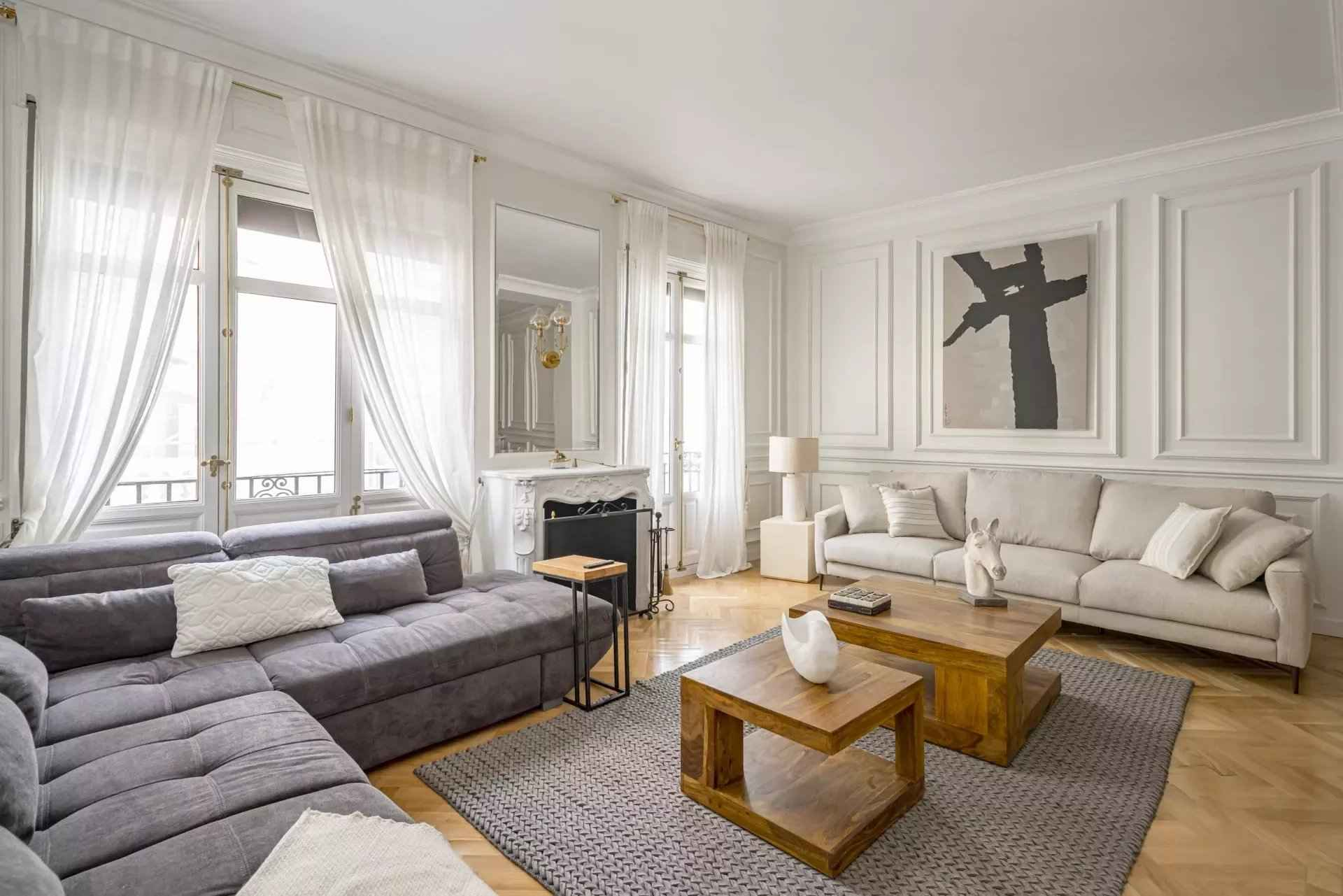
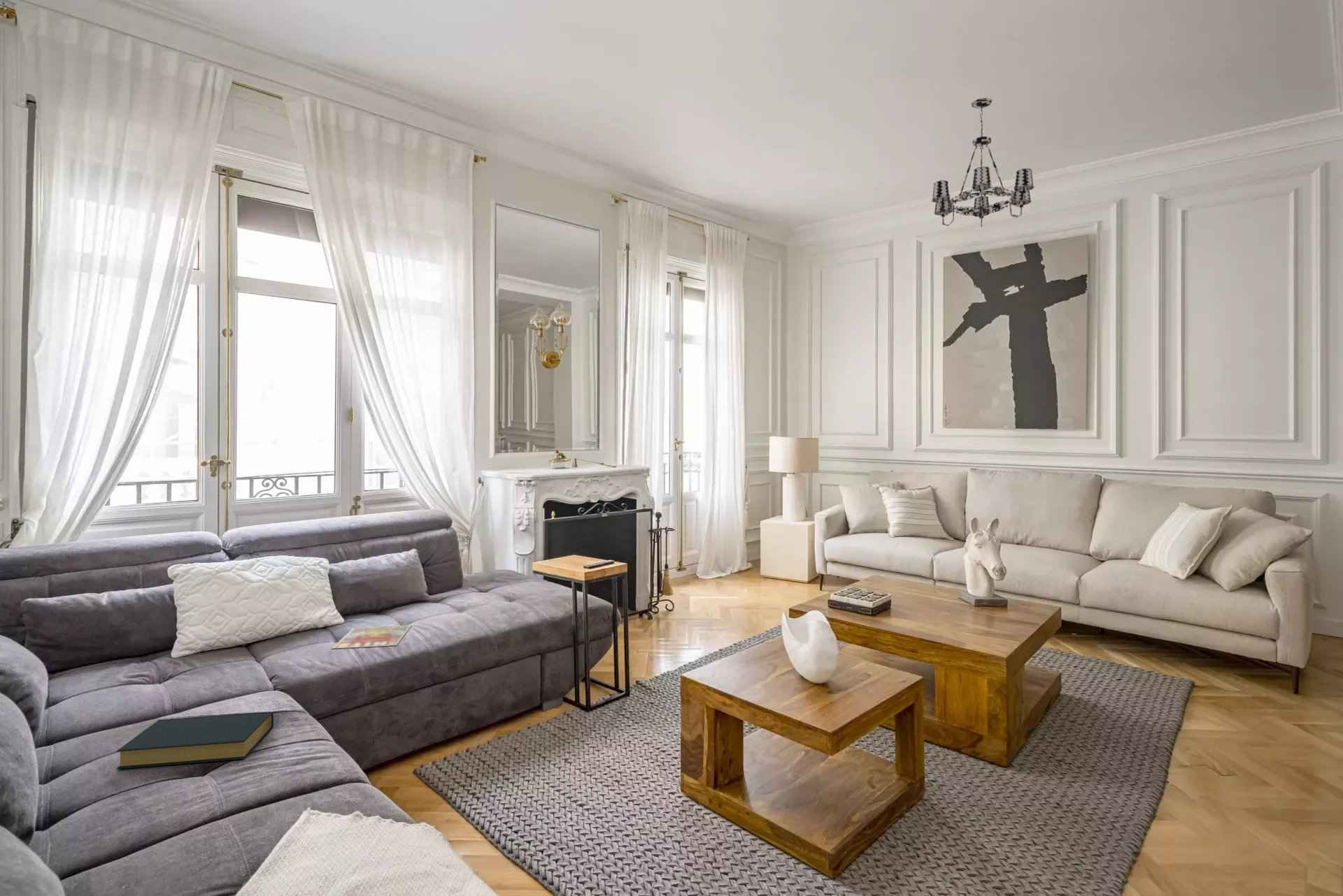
+ magazine [331,625,412,649]
+ hardback book [115,711,274,770]
+ chandelier [930,97,1035,228]
